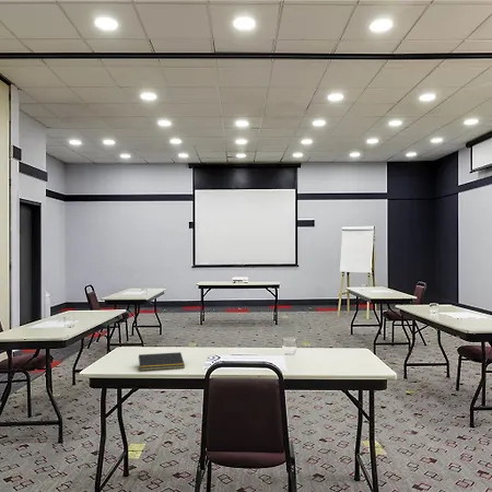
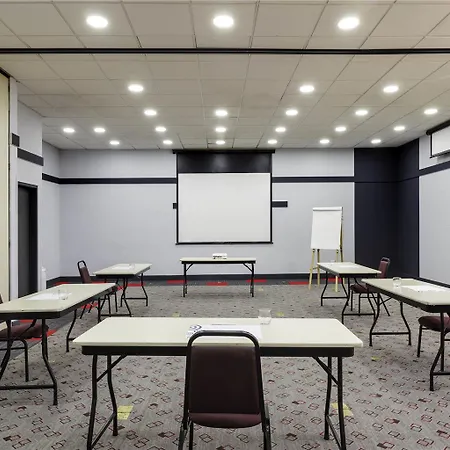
- notepad [137,351,186,372]
